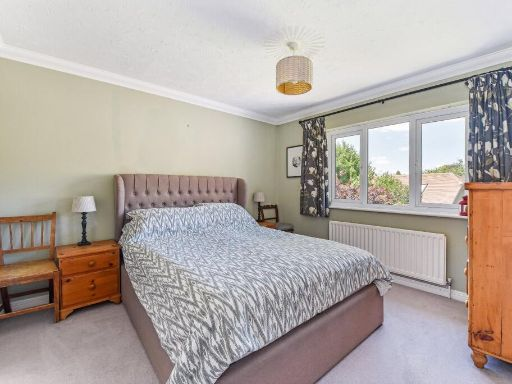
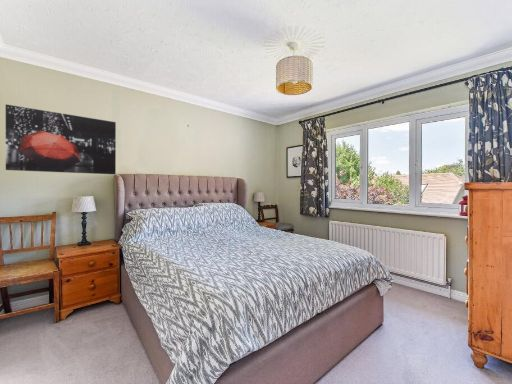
+ wall art [5,103,117,175]
